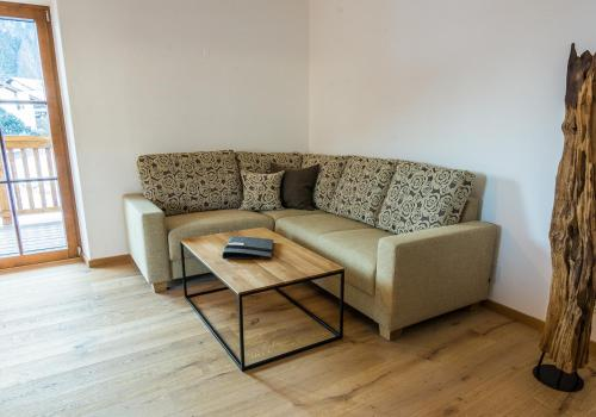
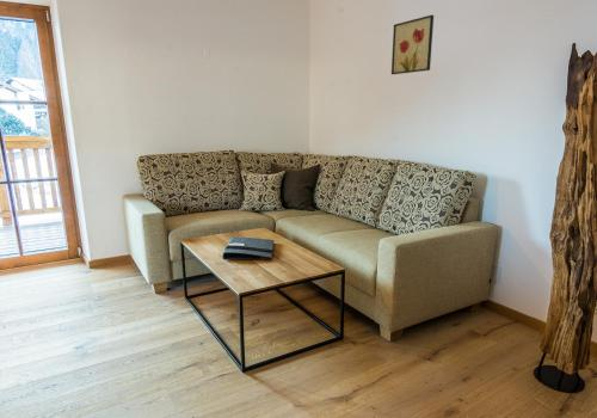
+ wall art [390,14,435,75]
